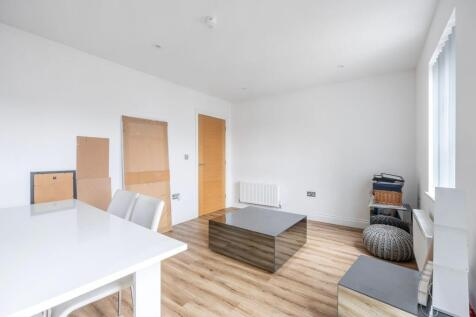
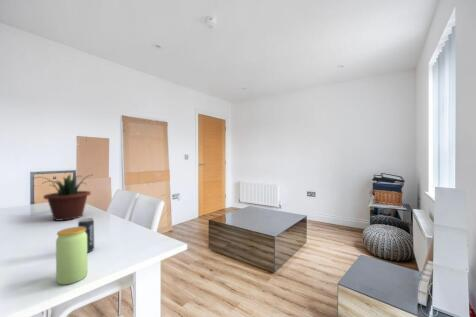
+ potted plant [31,173,95,222]
+ jar [55,226,88,285]
+ beverage can [77,217,95,254]
